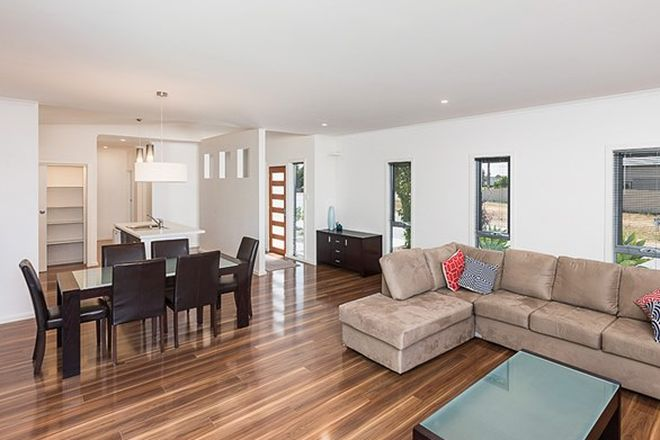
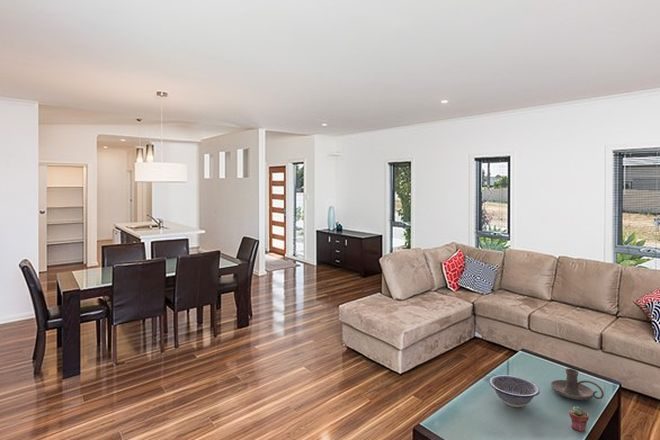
+ candle holder [550,368,605,401]
+ potted succulent [568,405,590,433]
+ decorative bowl [488,374,541,408]
